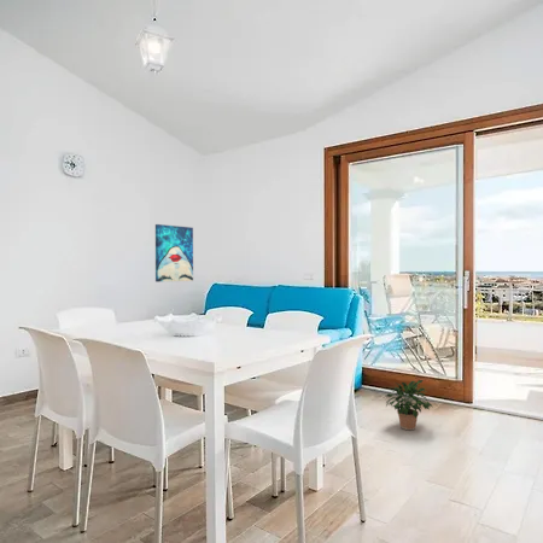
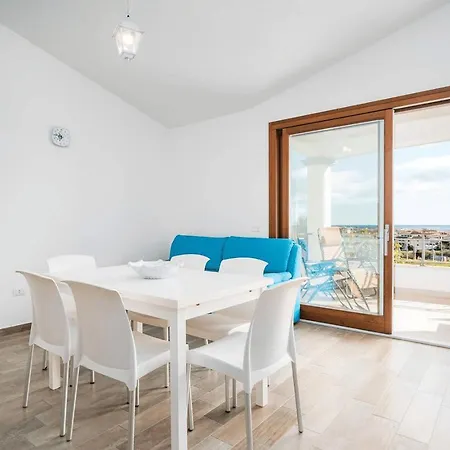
- potted plant [385,379,434,431]
- wall art [154,223,194,284]
